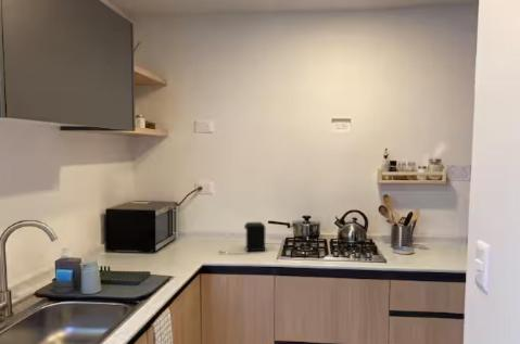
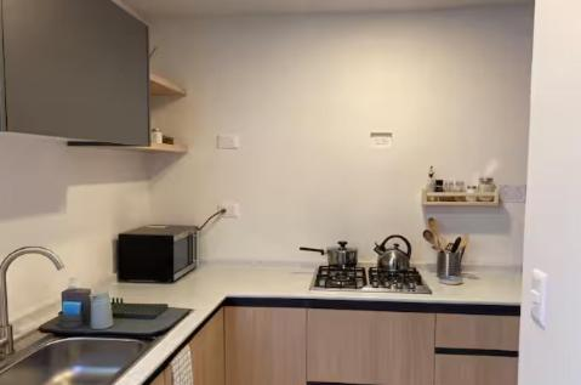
- coffee maker [218,221,266,255]
